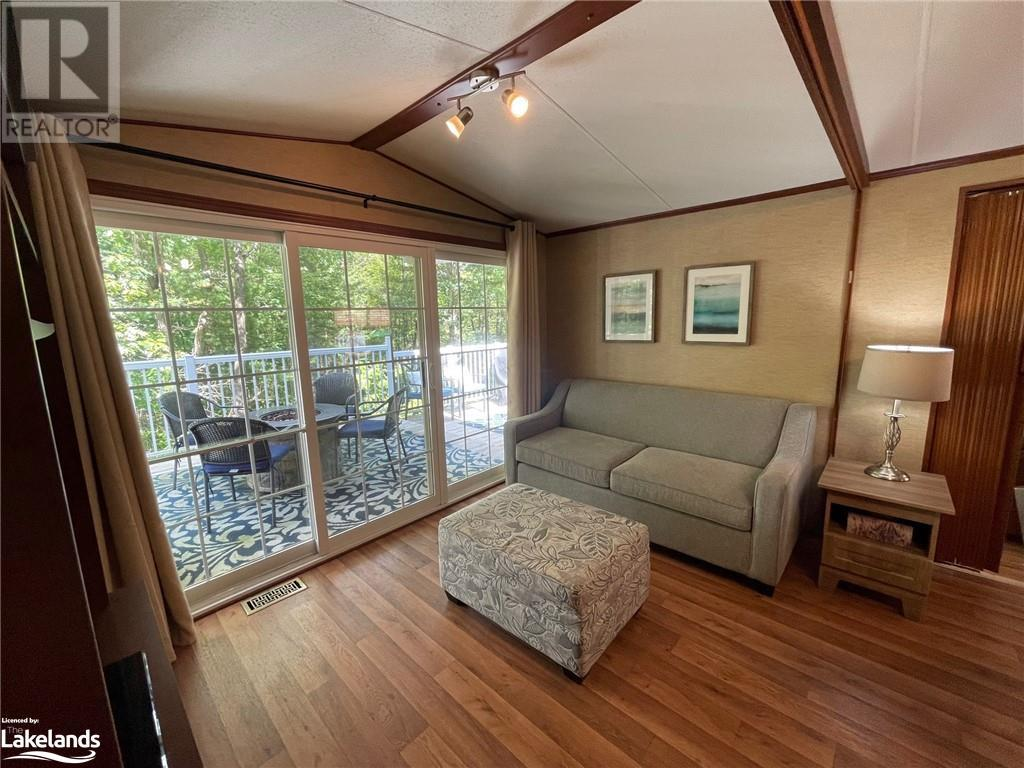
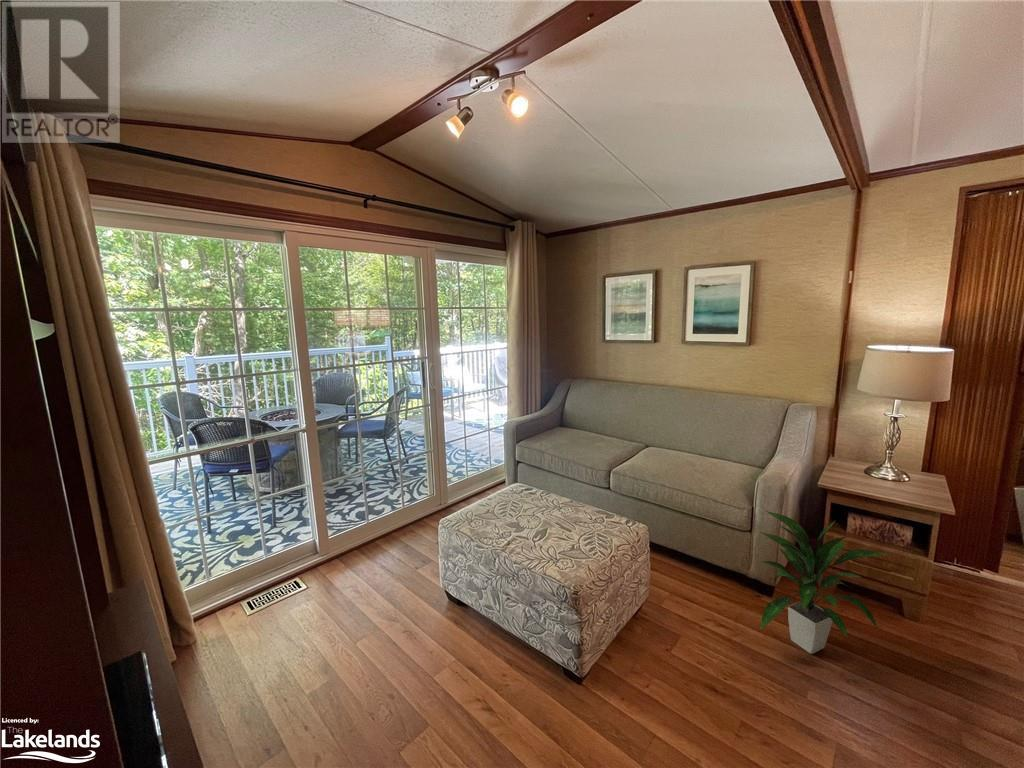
+ indoor plant [758,510,887,655]
